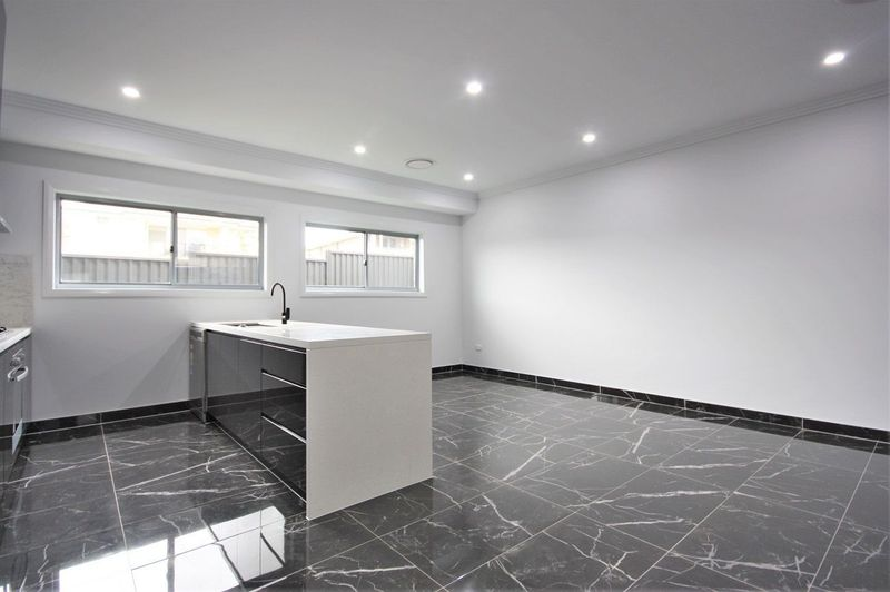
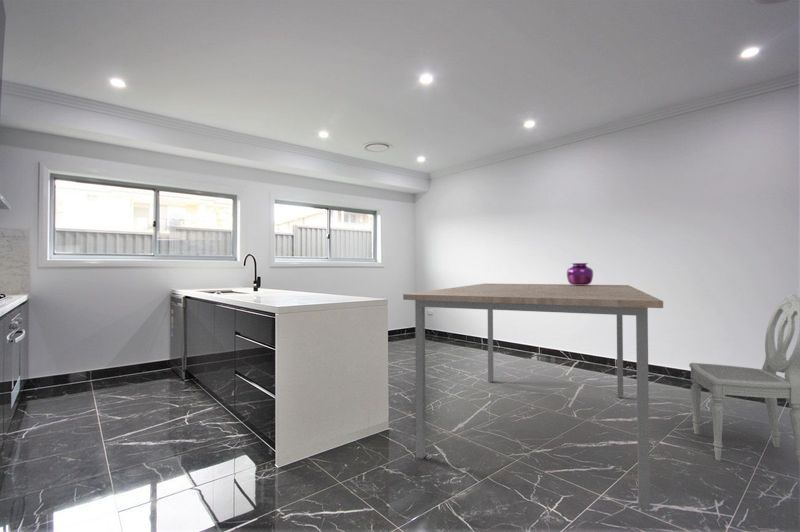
+ dining table [402,283,664,511]
+ dining chair [688,293,800,466]
+ vase [566,262,594,285]
